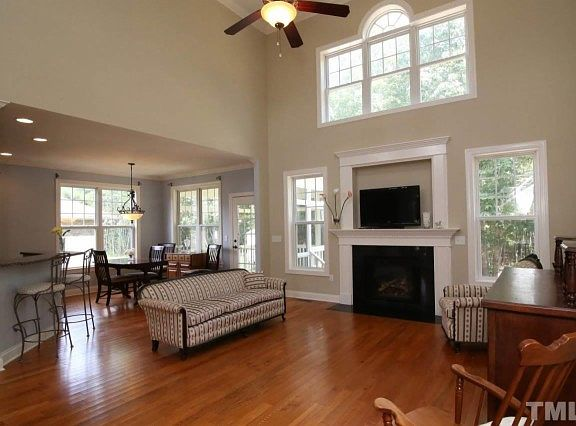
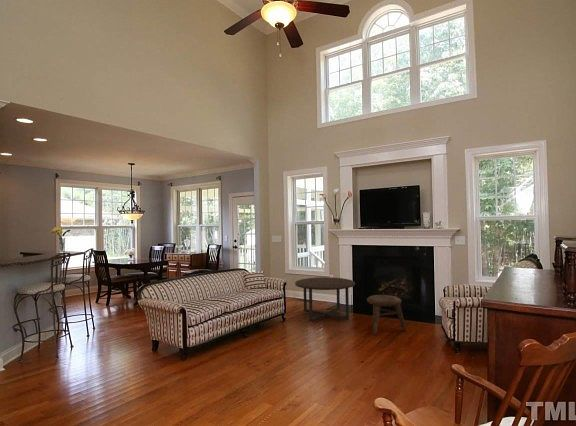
+ stool [366,294,407,336]
+ coffee table [294,276,356,324]
